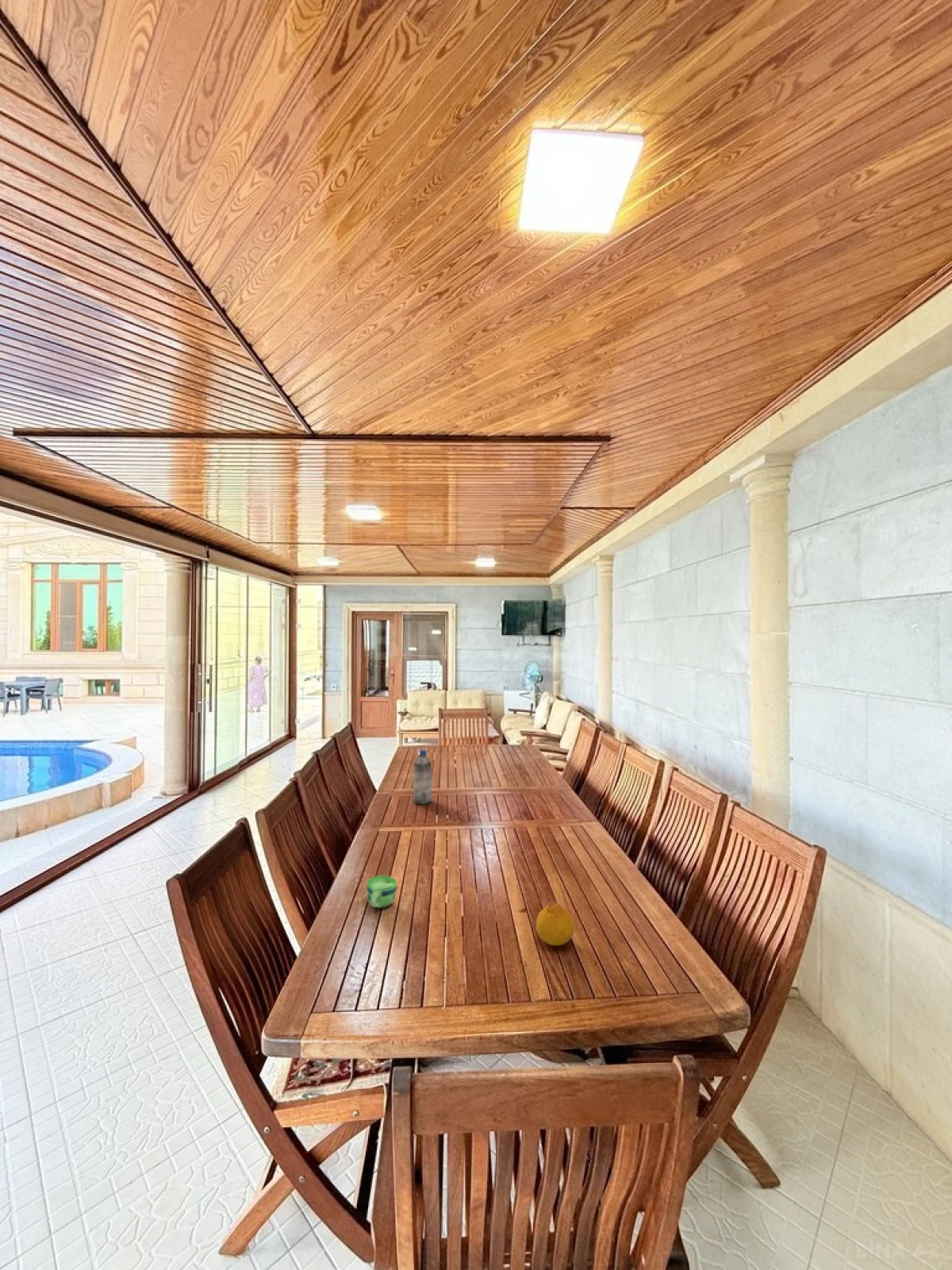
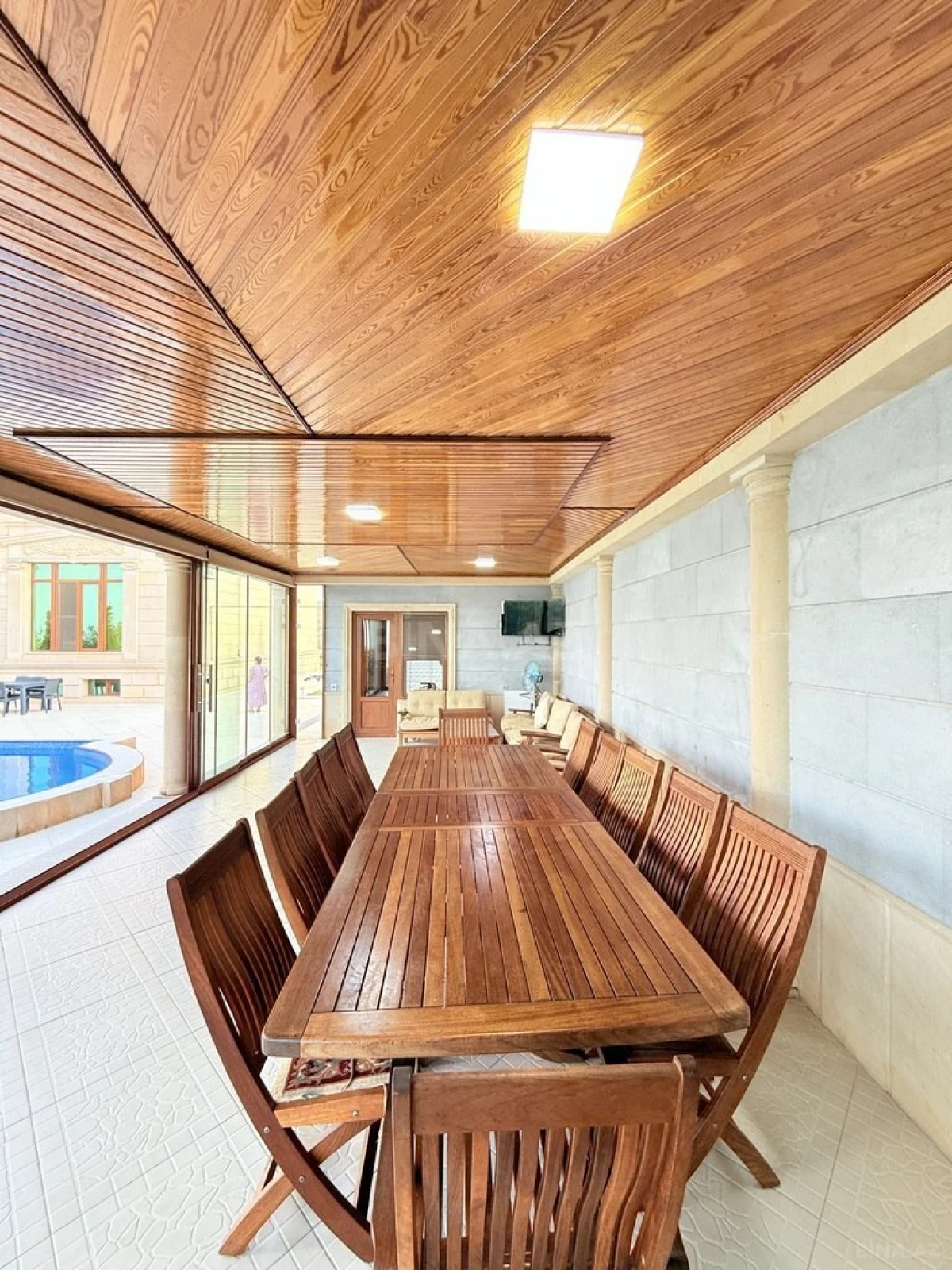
- water bottle [413,749,432,805]
- fruit [536,902,576,946]
- cup [366,875,397,909]
